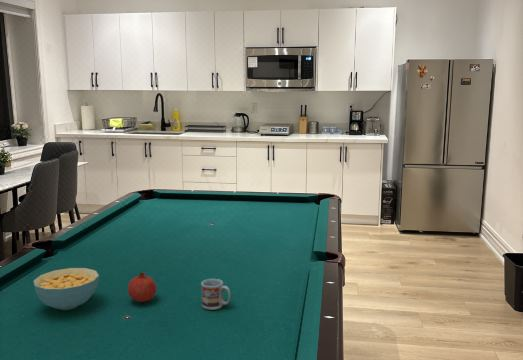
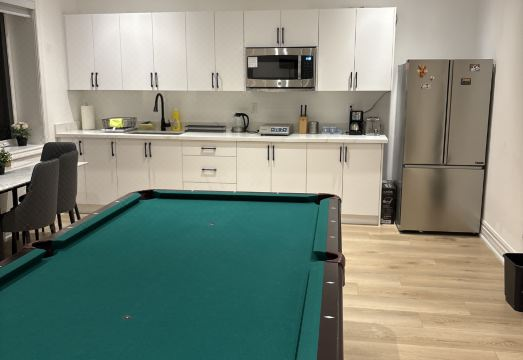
- fruit [127,271,157,303]
- cup [200,278,232,311]
- cereal bowl [32,267,100,311]
